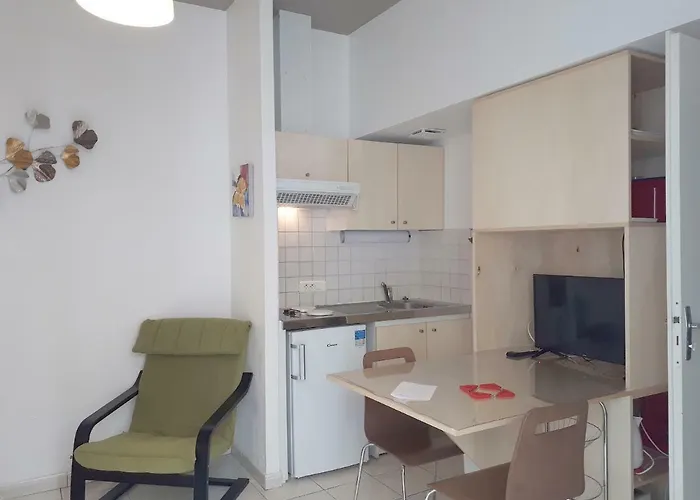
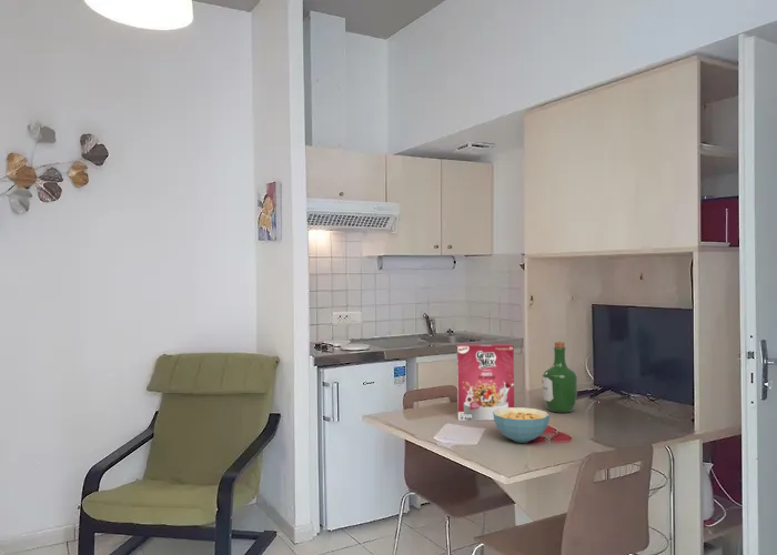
+ wine bottle [542,341,578,413]
+ cereal bowl [493,406,551,444]
+ cereal box [456,343,515,422]
